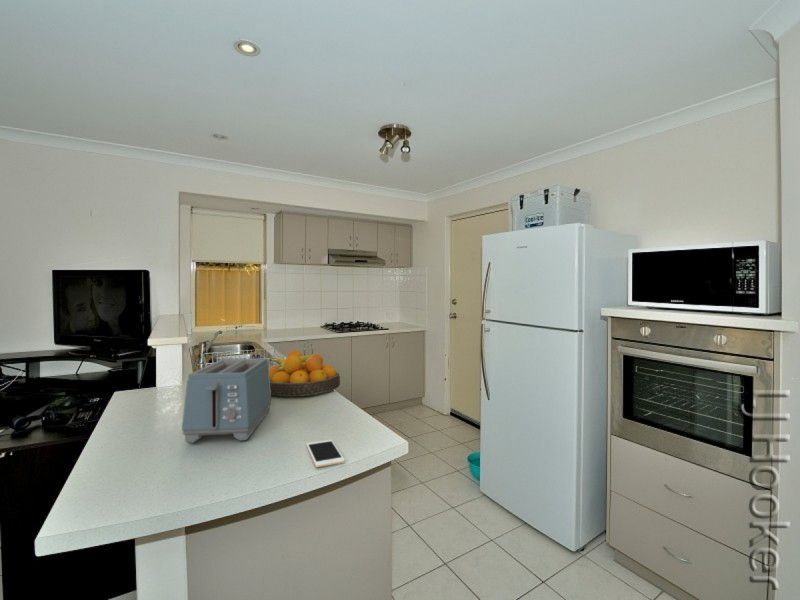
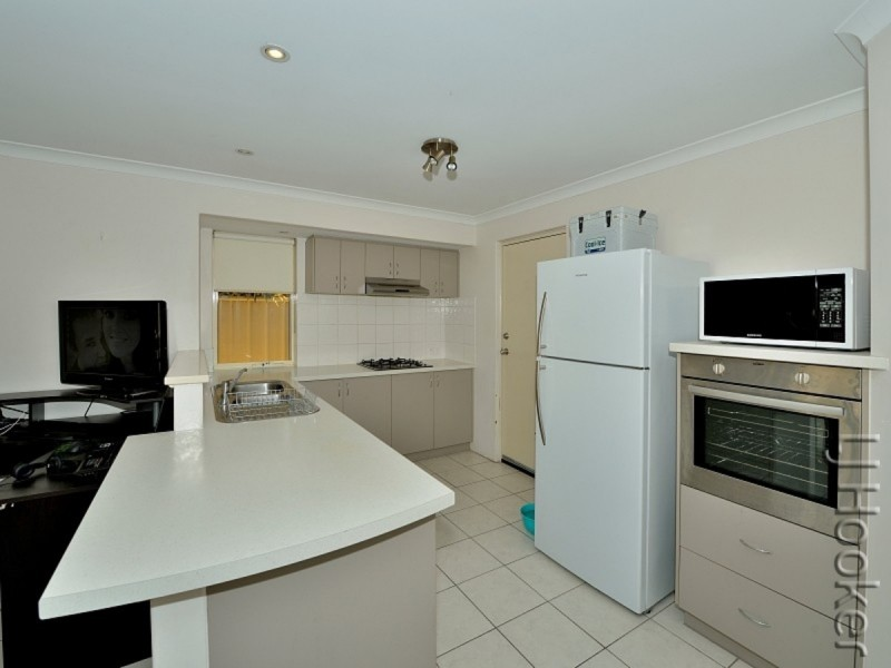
- toaster [181,358,272,444]
- fruit bowl [268,350,341,397]
- cell phone [305,439,346,468]
